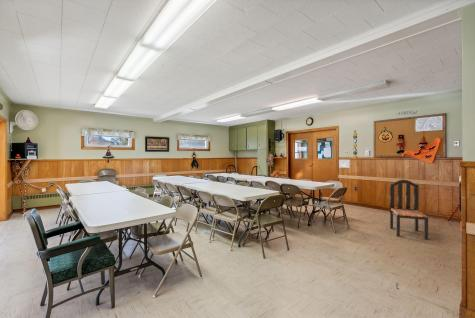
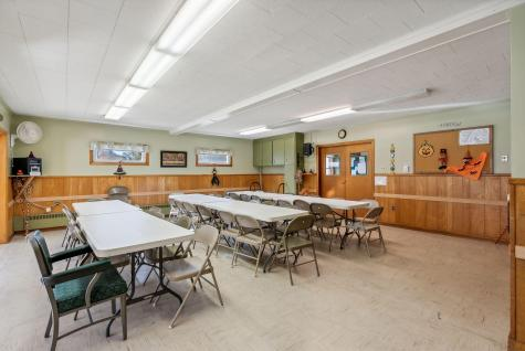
- dining chair [389,179,429,241]
